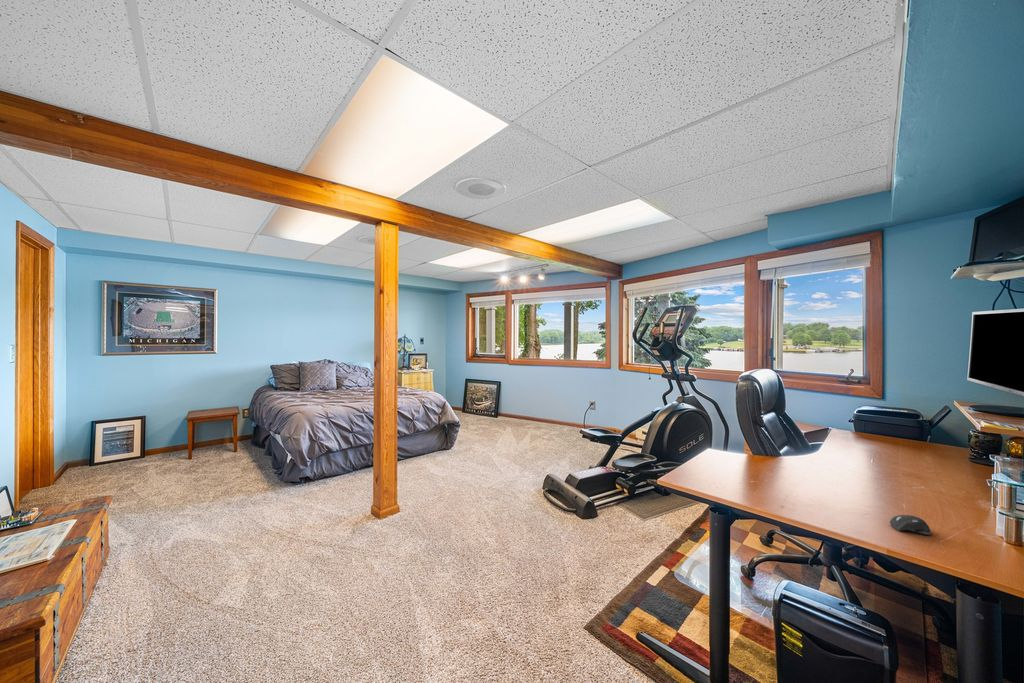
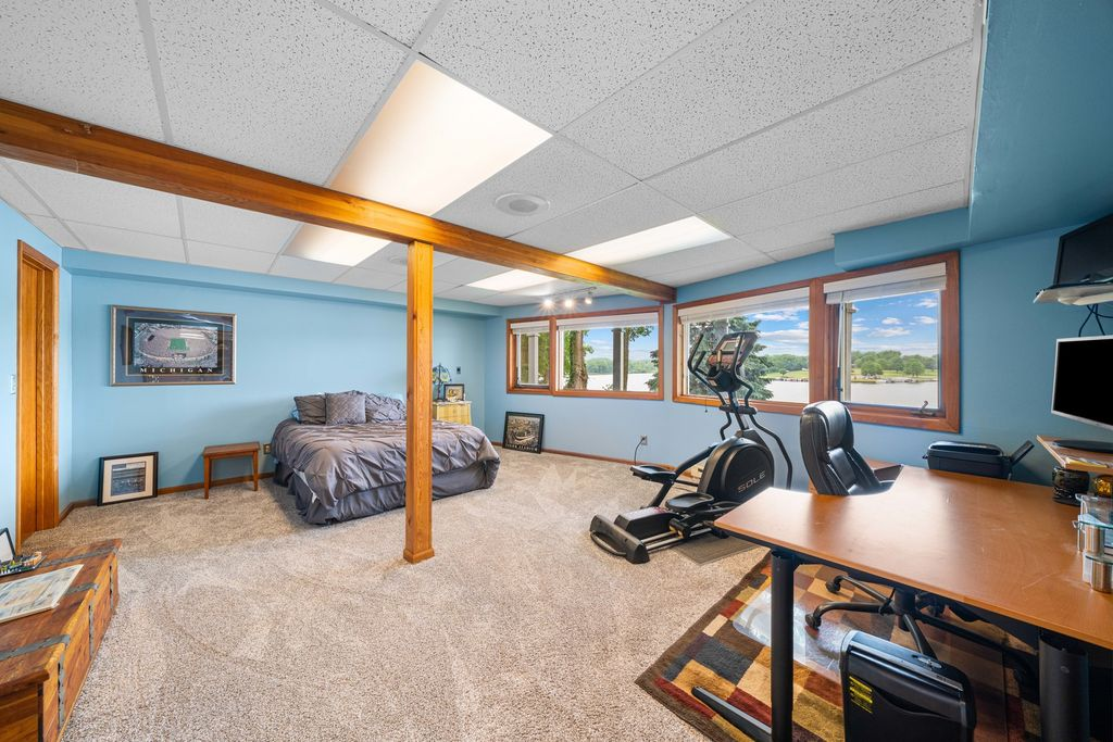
- computer mouse [889,514,932,536]
